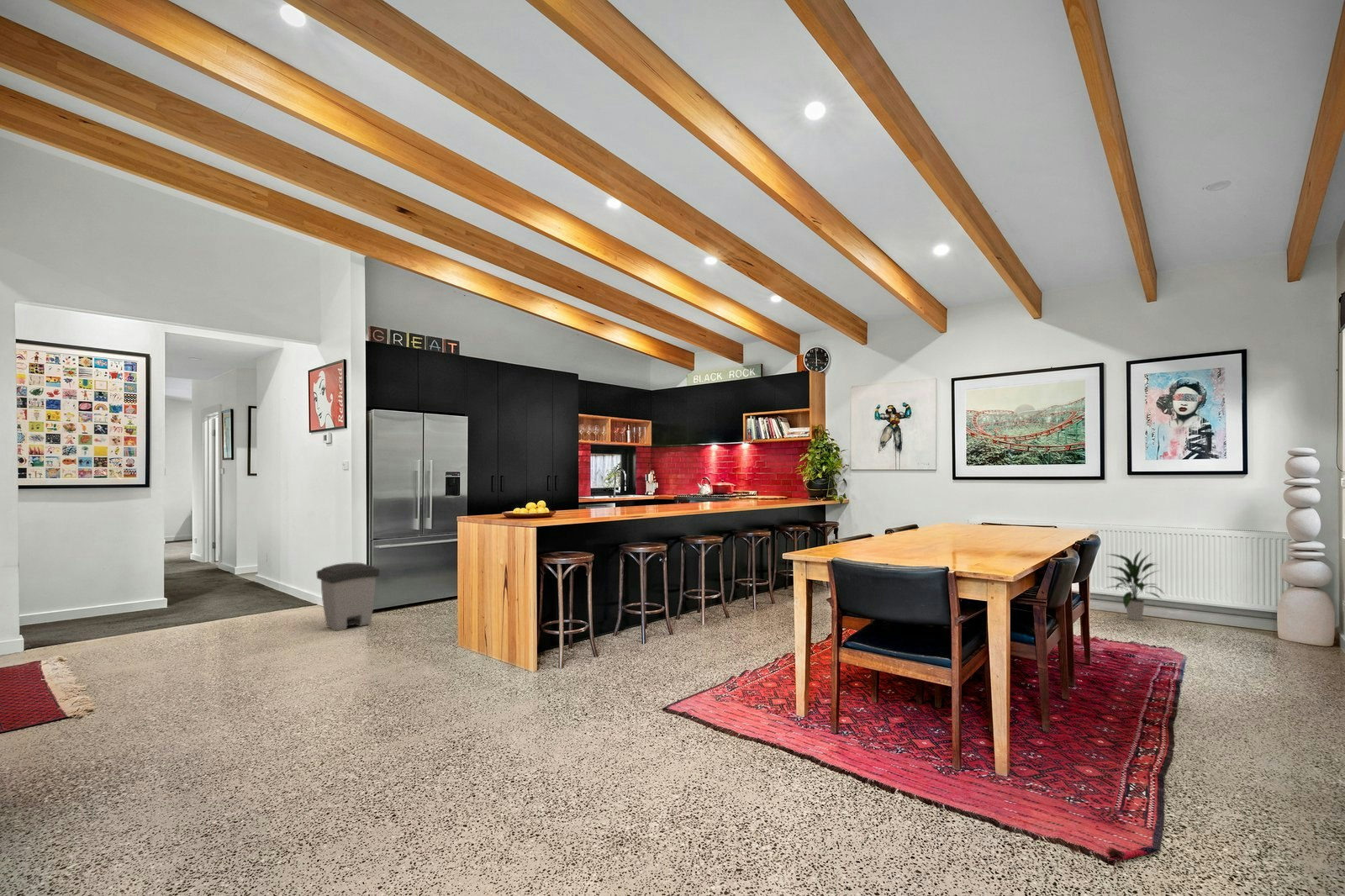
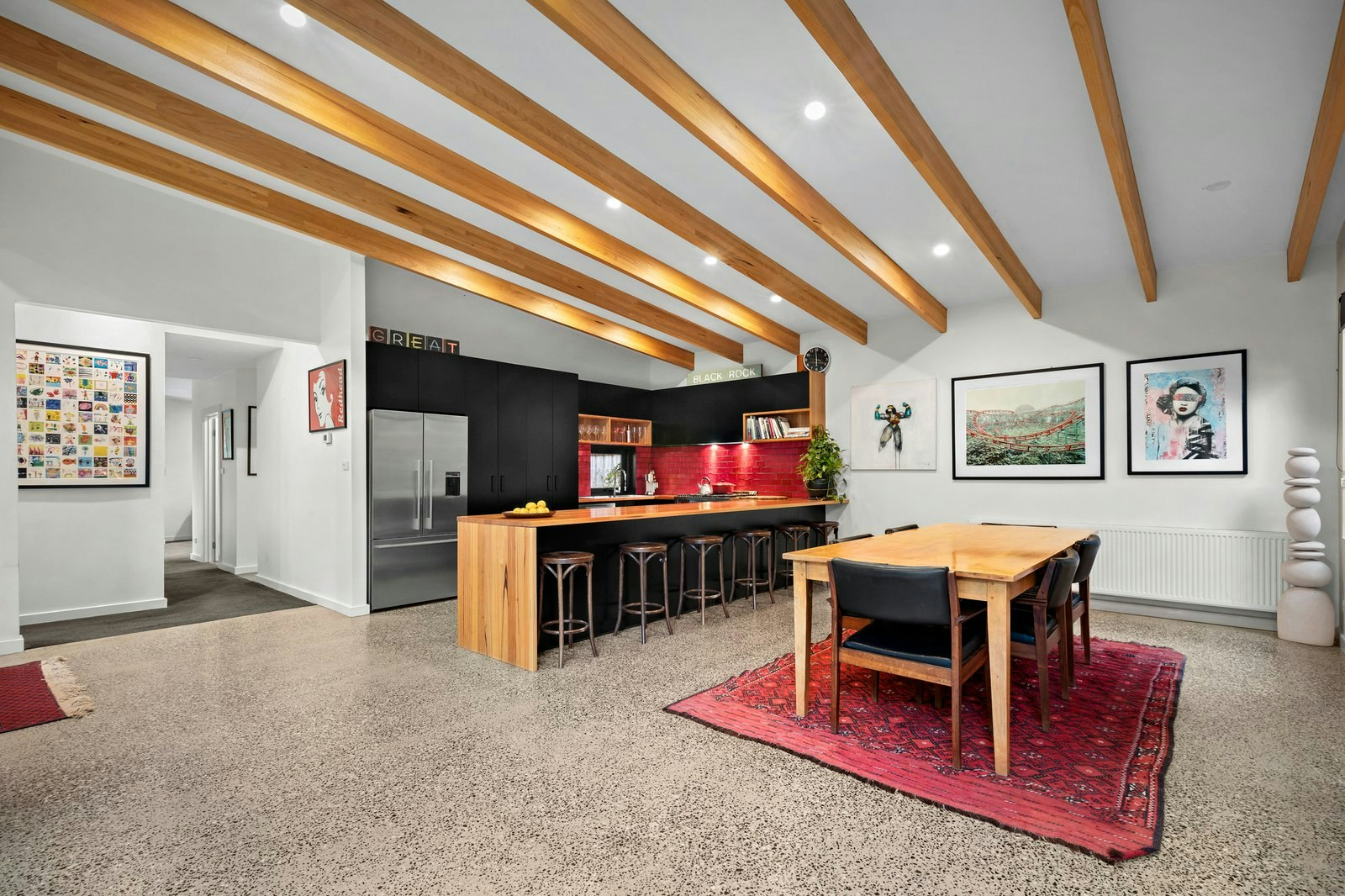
- indoor plant [1104,549,1166,621]
- trash can [316,562,381,632]
